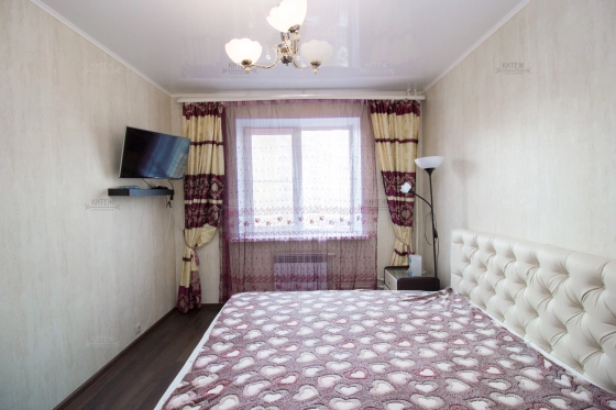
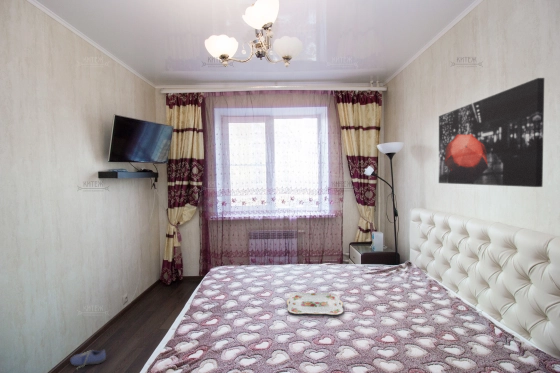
+ shoe [69,349,107,371]
+ serving tray [286,291,344,316]
+ wall art [438,77,545,188]
